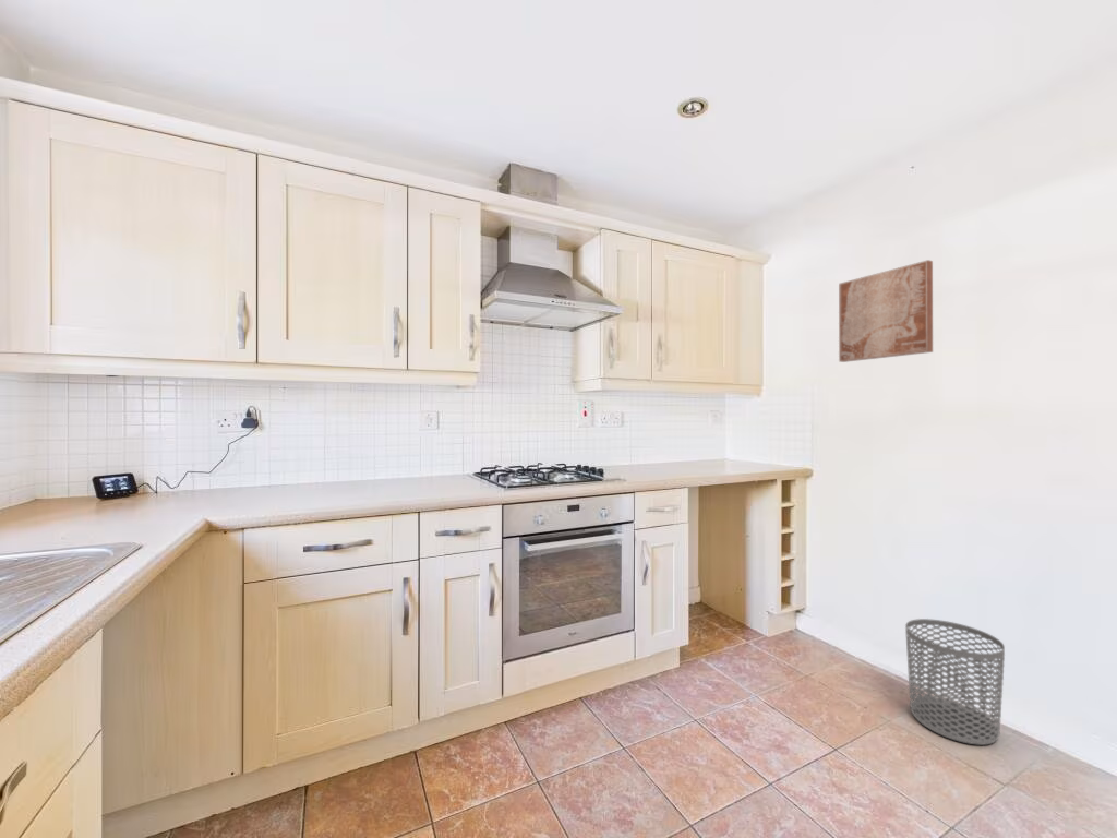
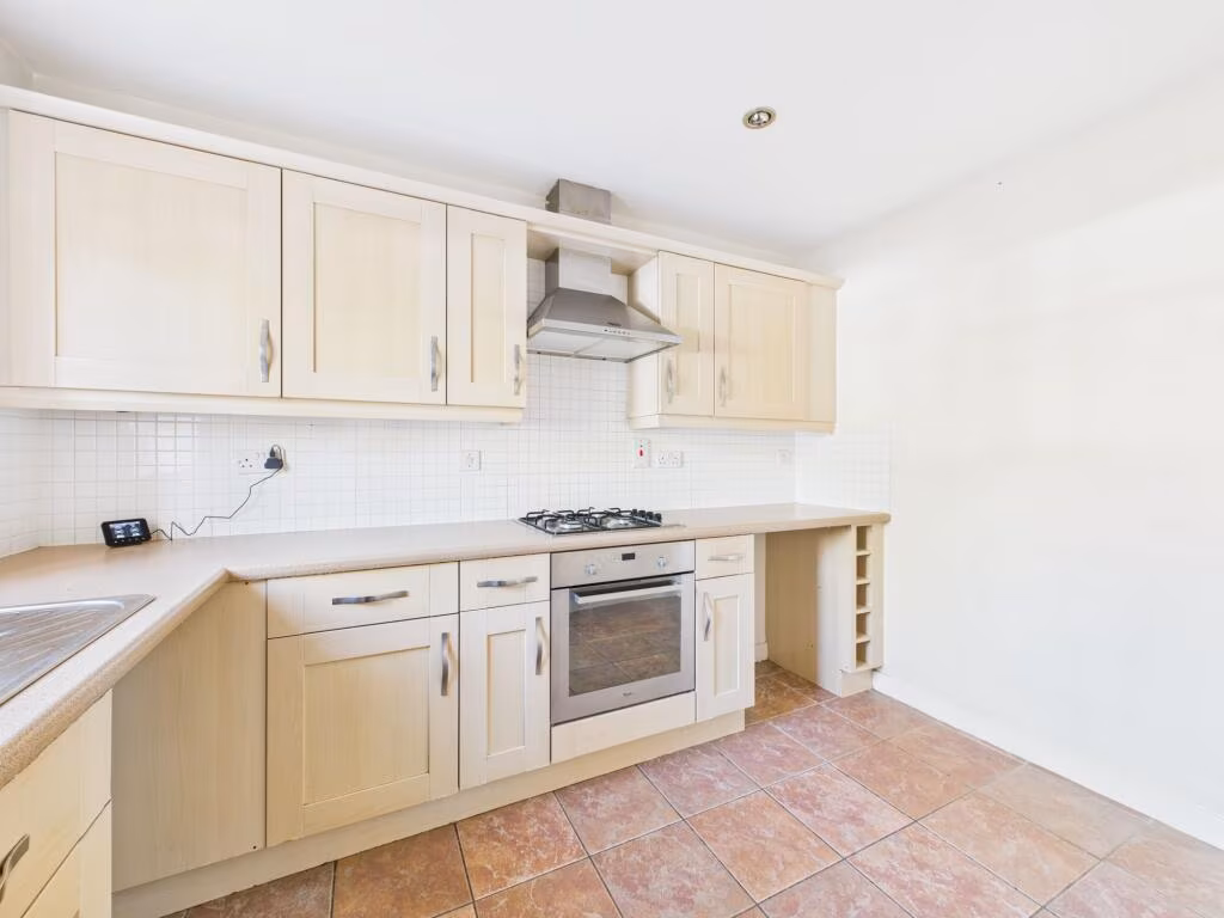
- waste bin [904,618,1006,746]
- wall art [838,259,934,363]
